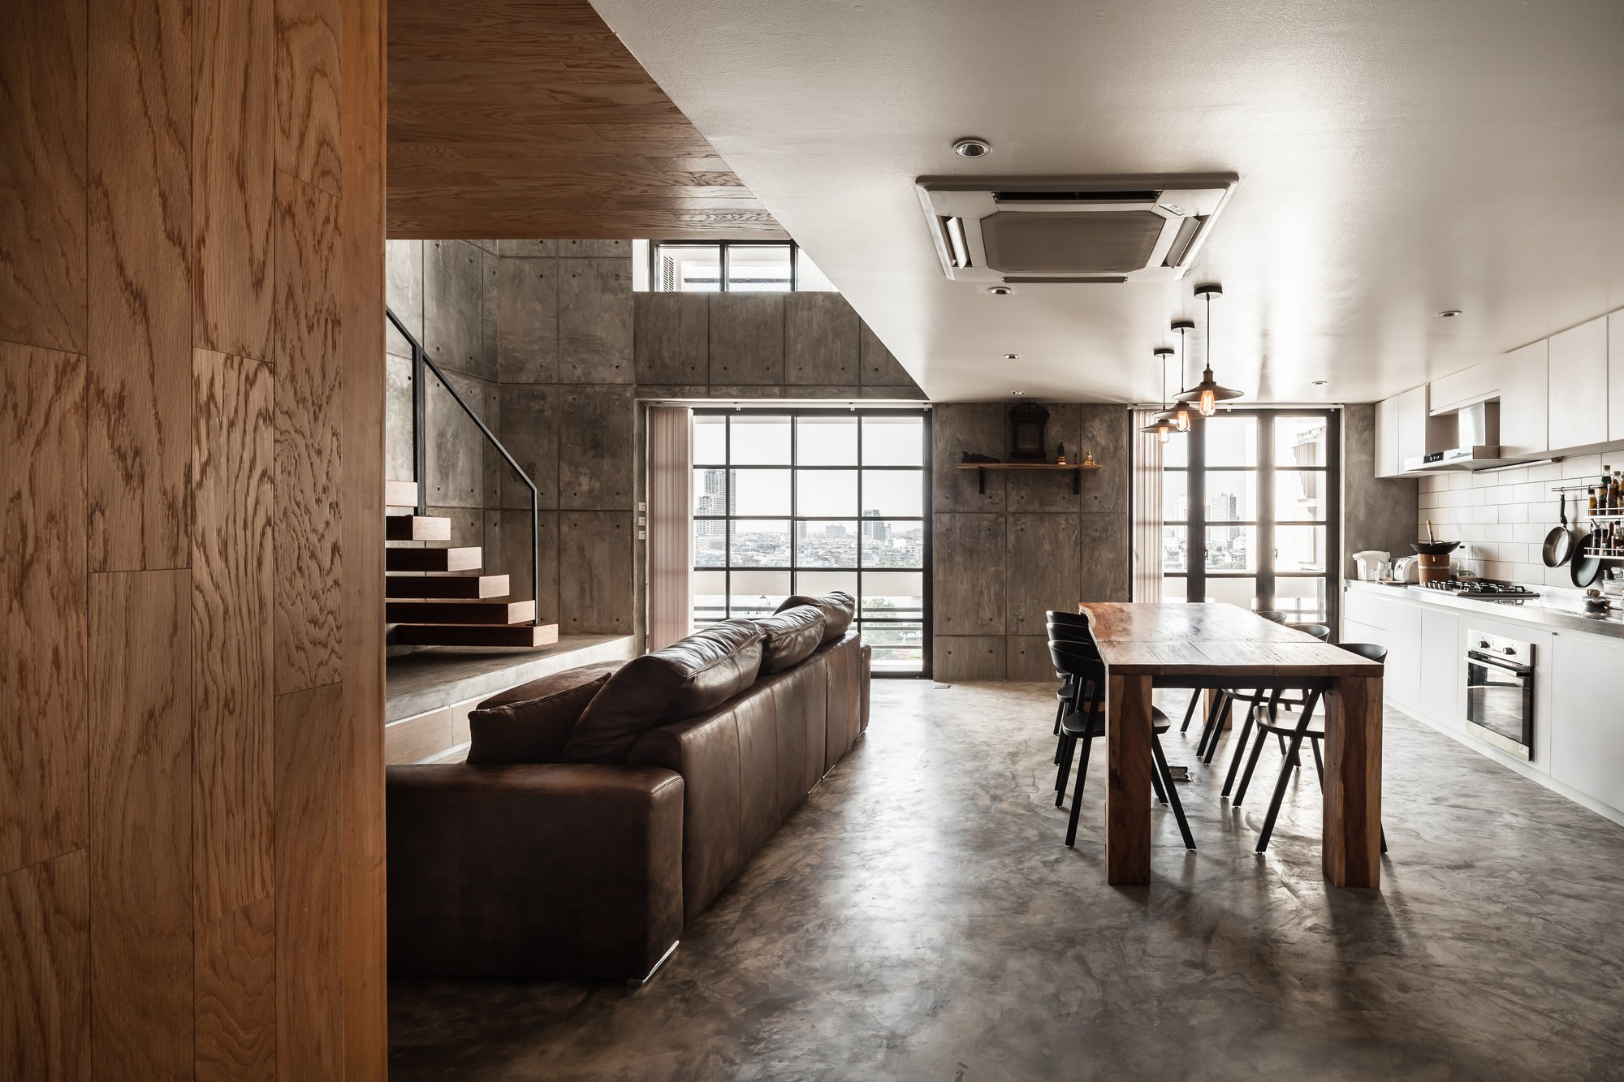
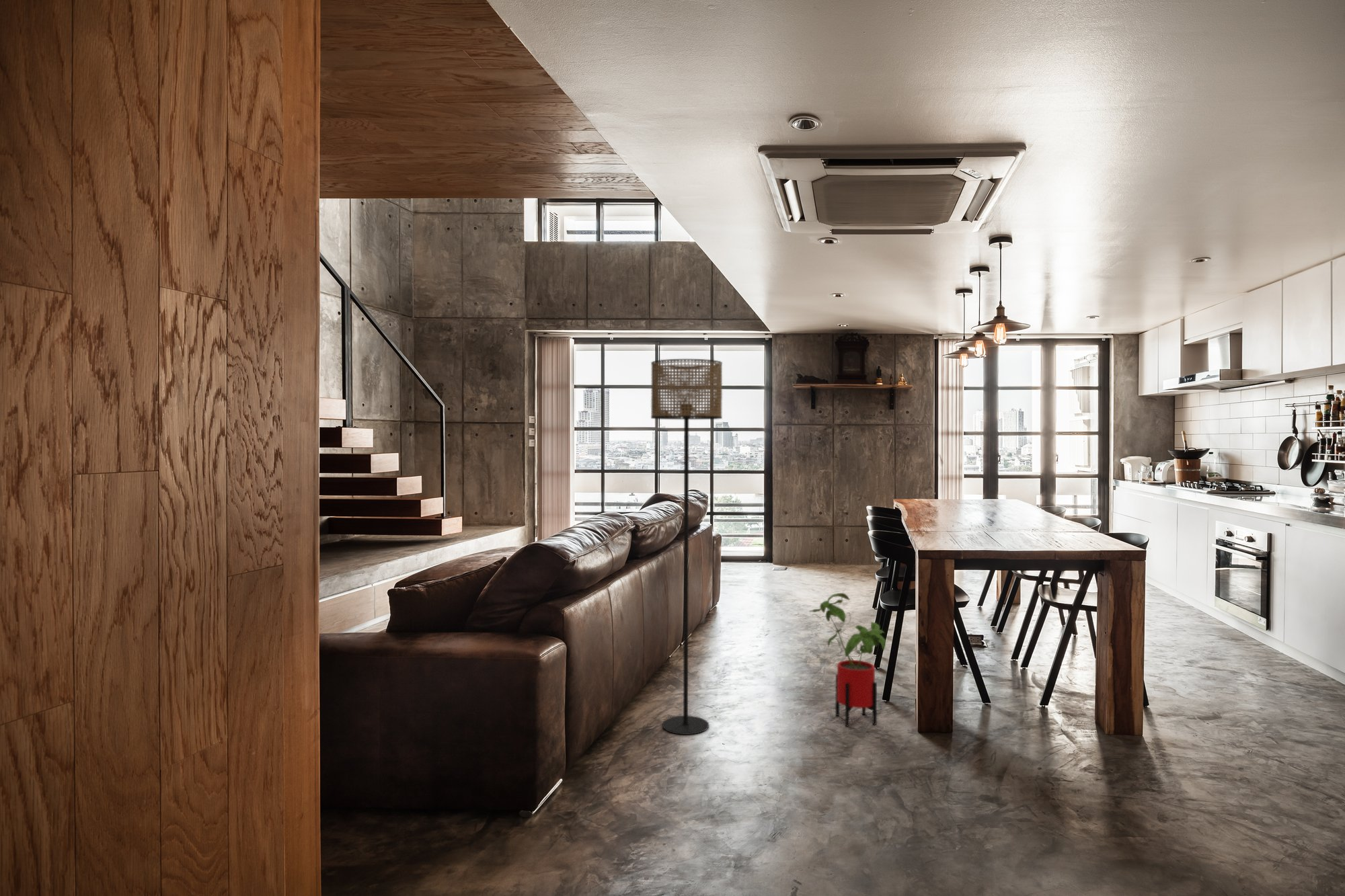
+ house plant [808,592,886,727]
+ floor lamp [650,358,723,735]
